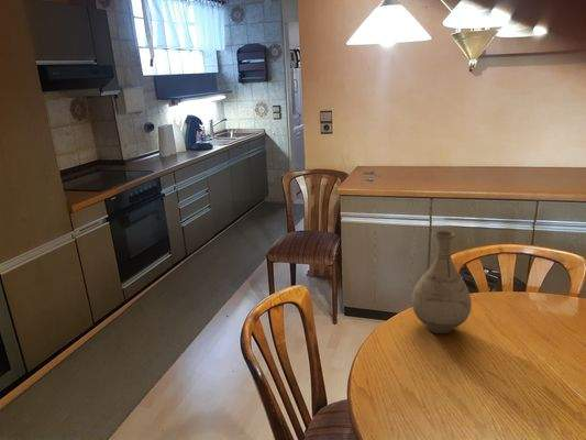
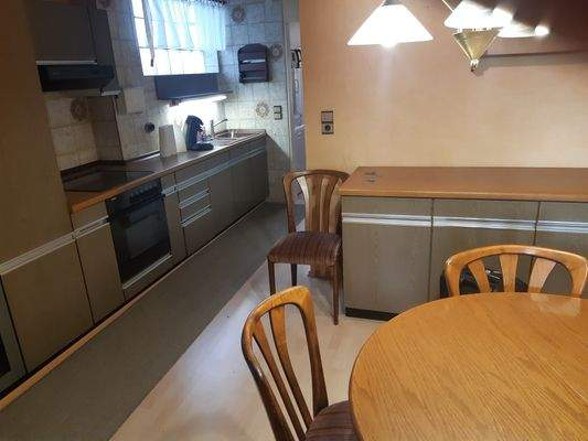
- vase [410,229,473,334]
